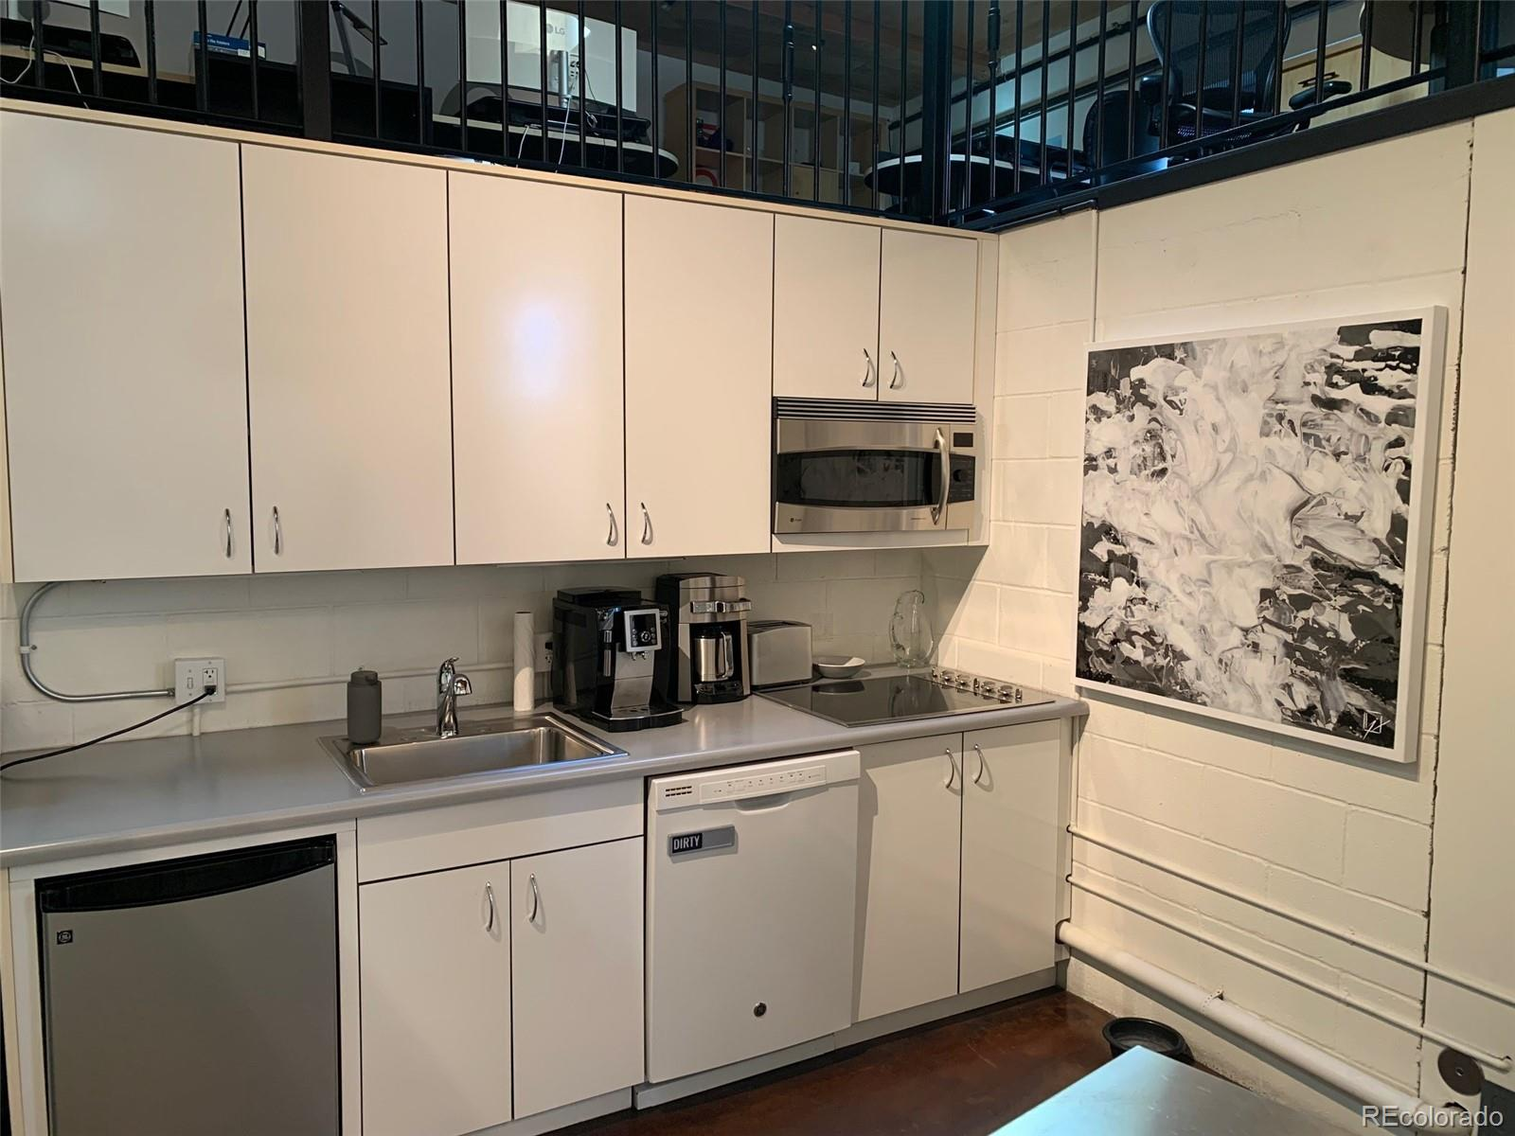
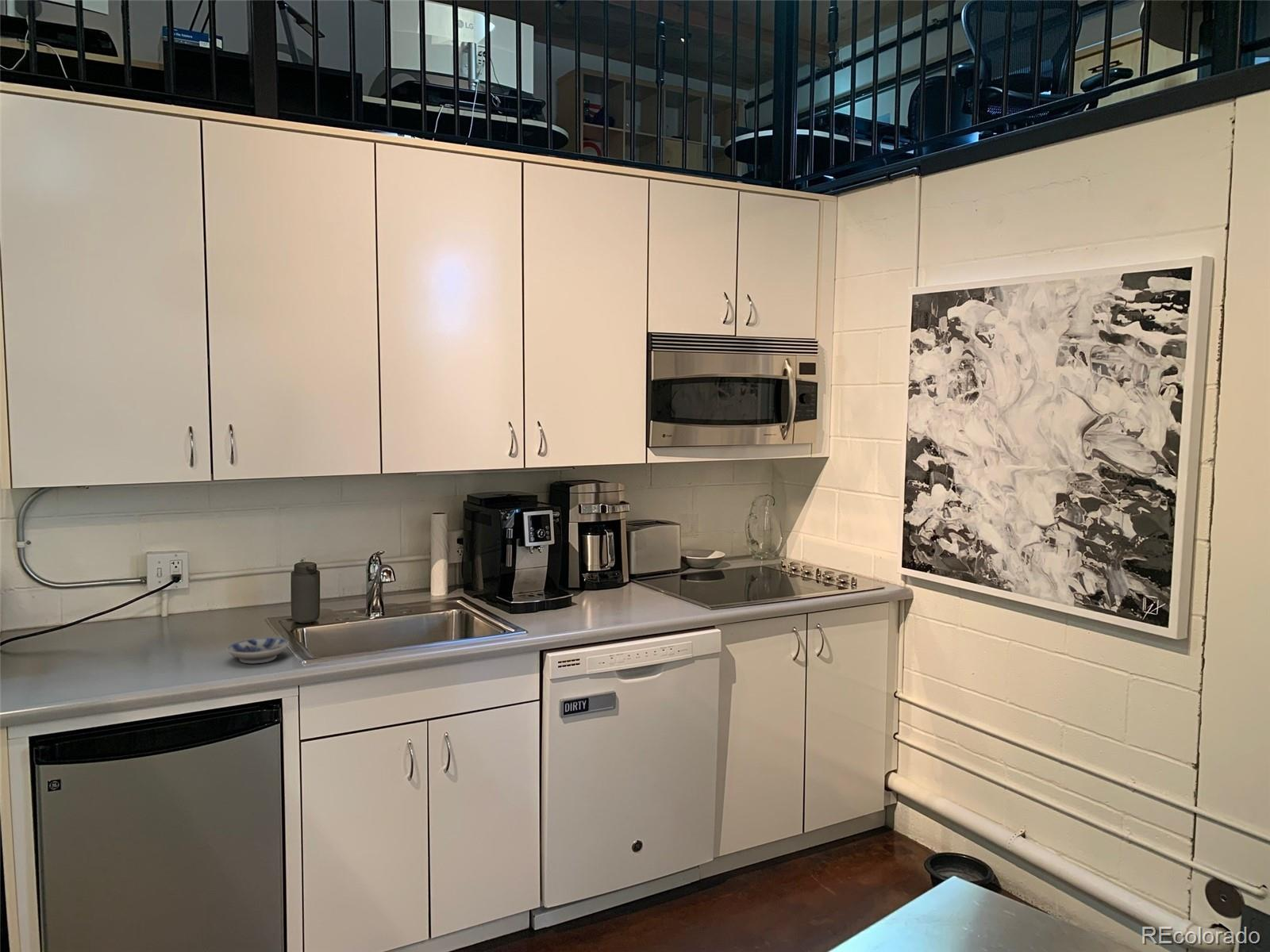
+ bowl [225,636,290,664]
